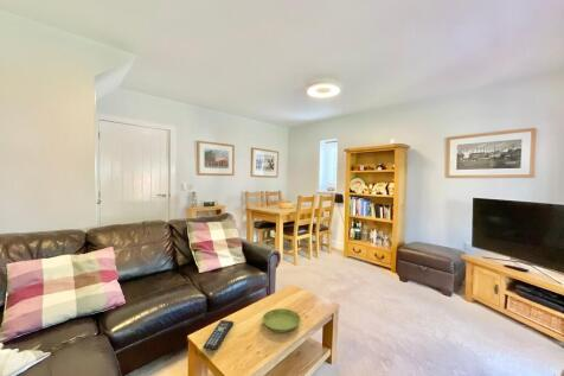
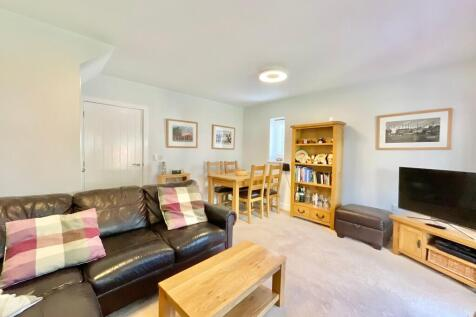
- saucer [261,307,302,333]
- remote control [201,319,235,351]
